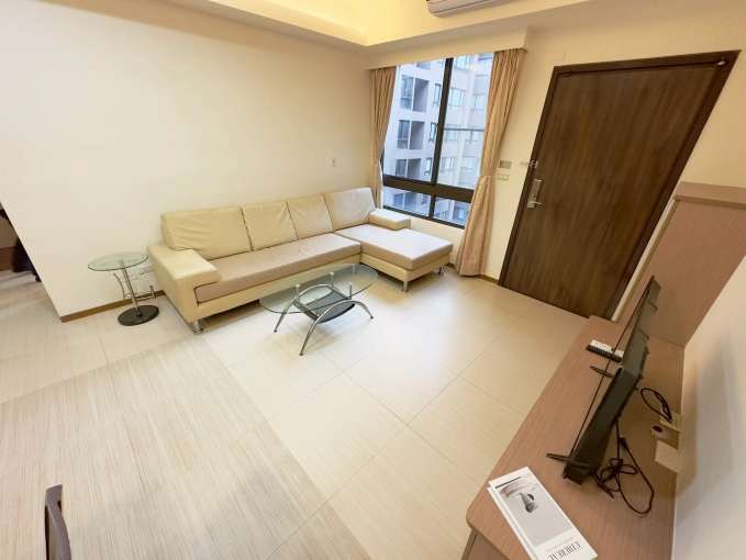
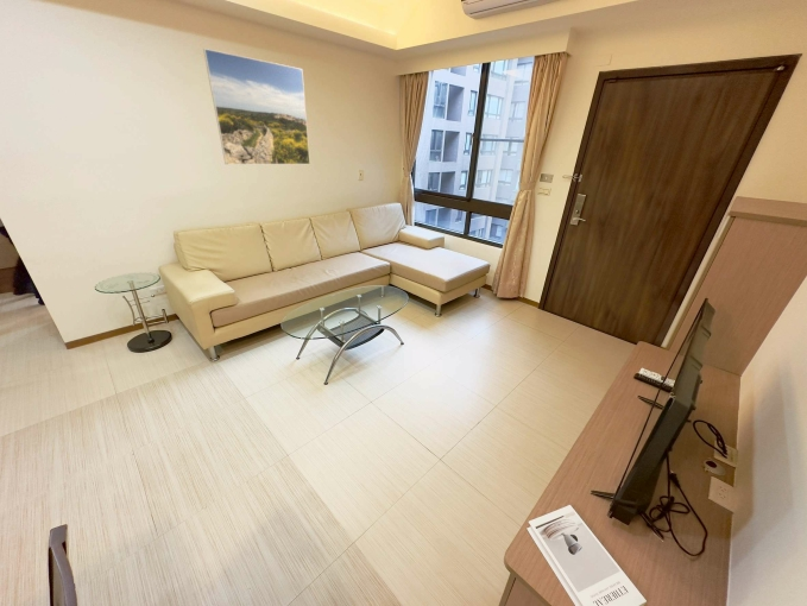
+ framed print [202,48,311,165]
